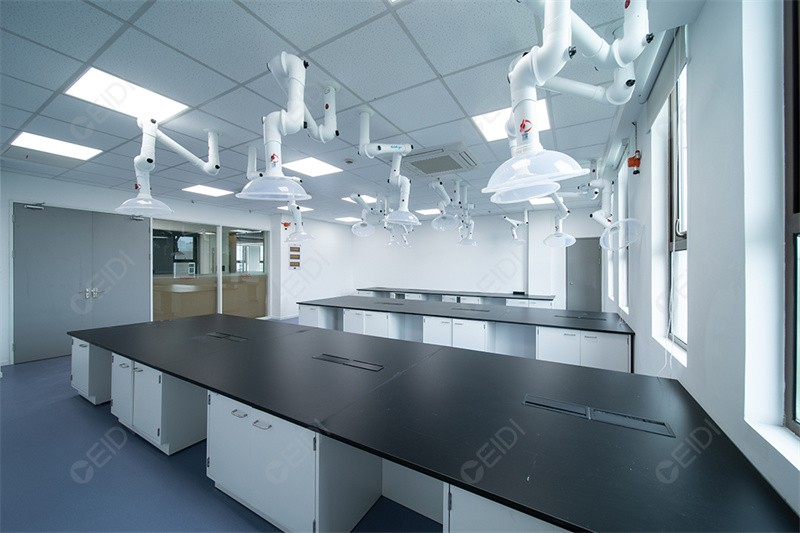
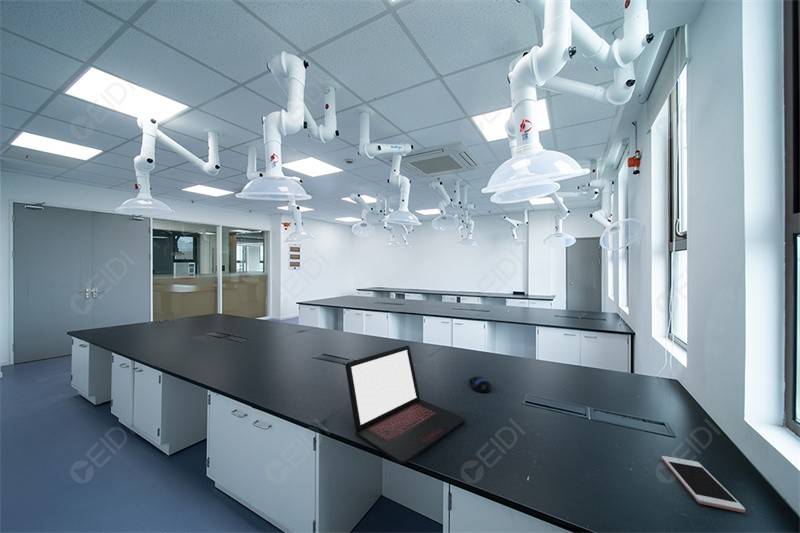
+ laptop [344,345,466,465]
+ computer mouse [468,375,492,393]
+ cell phone [661,455,746,513]
